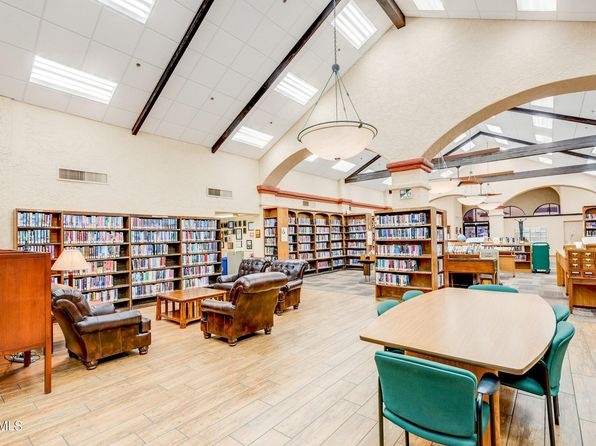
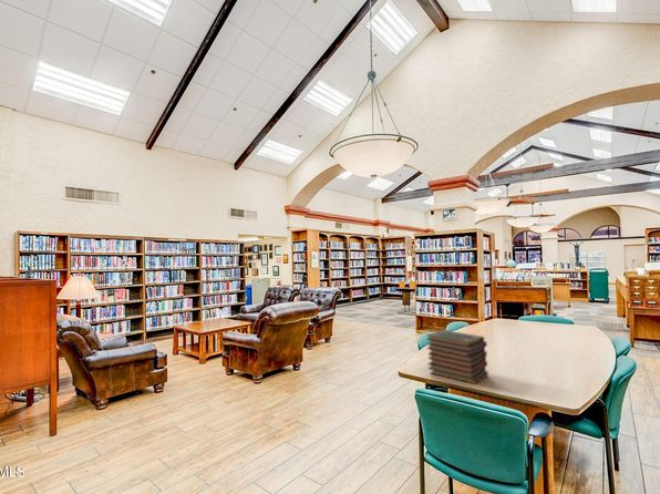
+ book stack [425,329,489,385]
